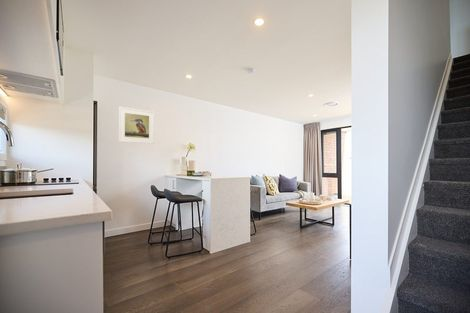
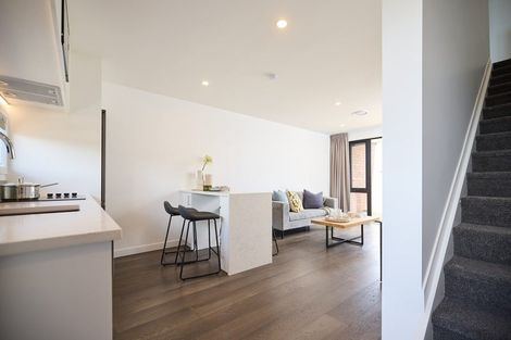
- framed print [118,106,155,145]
